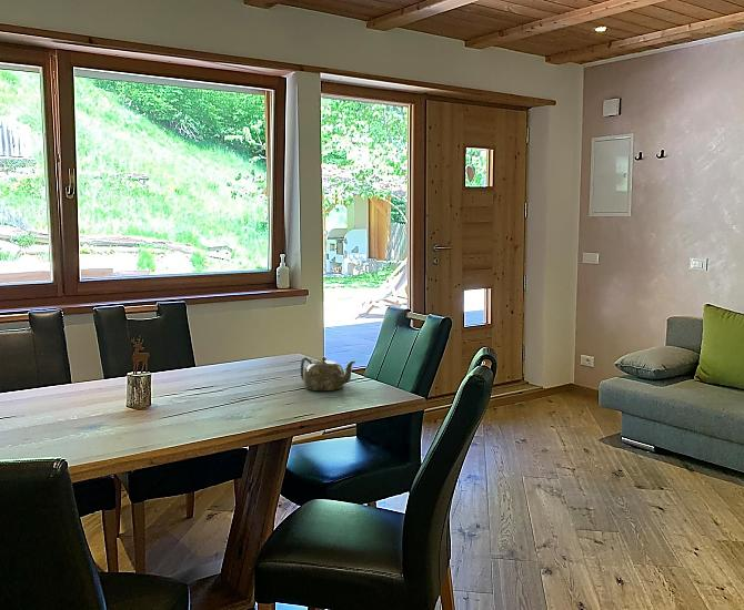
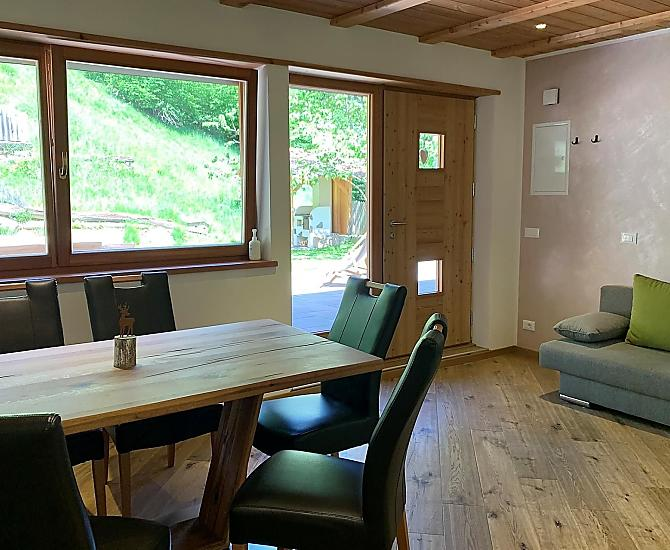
- teapot [300,356,356,392]
